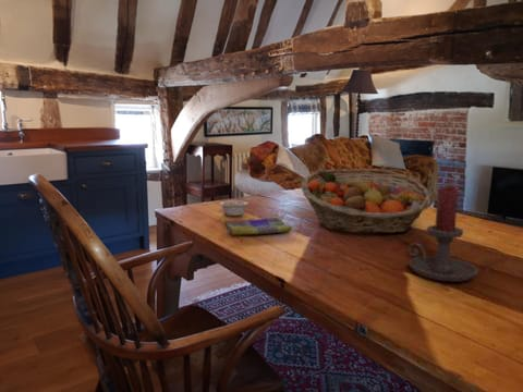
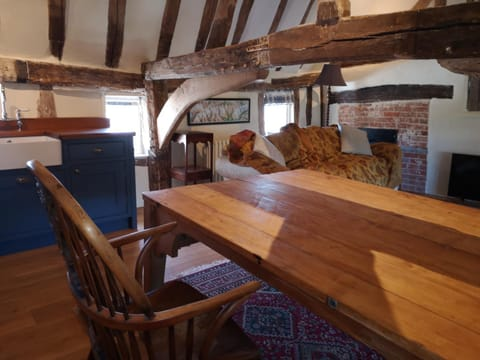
- legume [219,196,250,217]
- fruit basket [301,168,434,234]
- candle holder [408,185,479,283]
- dish towel [222,217,293,236]
